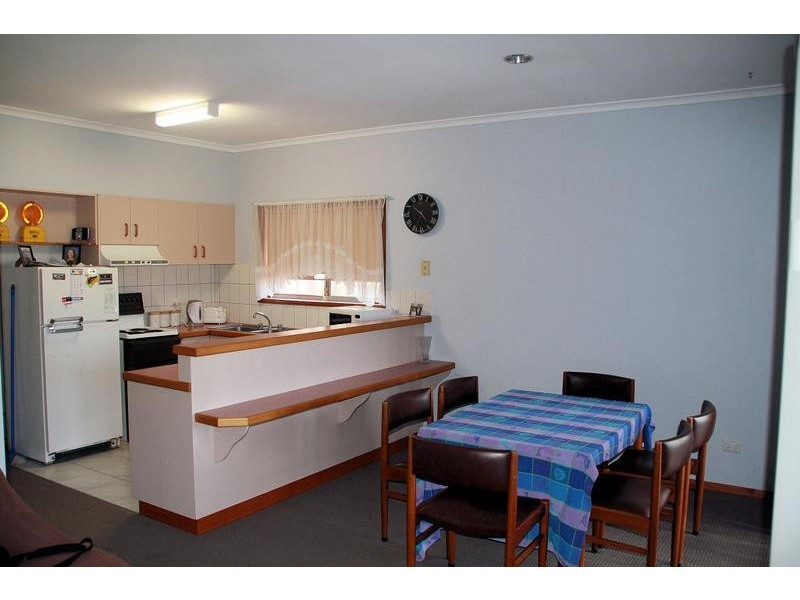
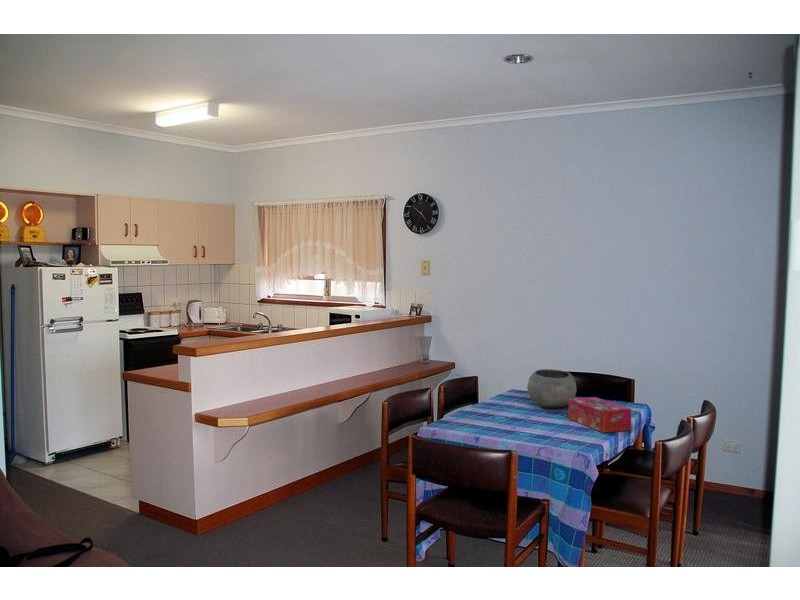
+ tissue box [567,396,632,433]
+ bowl [526,368,578,409]
